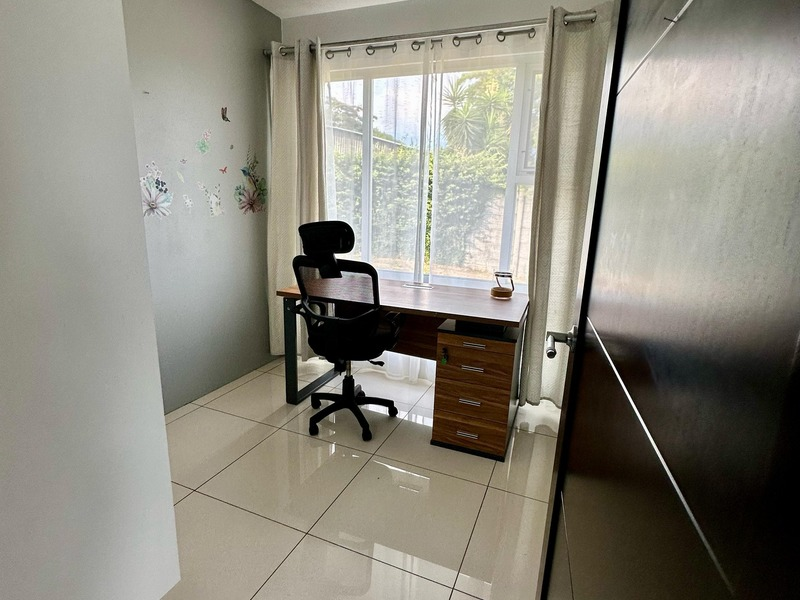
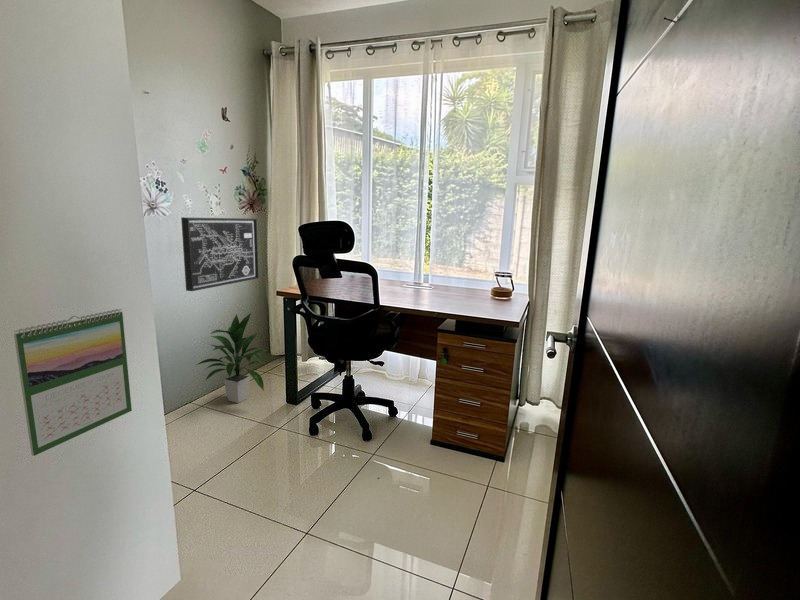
+ wall art [180,216,260,292]
+ calendar [13,308,133,457]
+ indoor plant [196,312,268,404]
